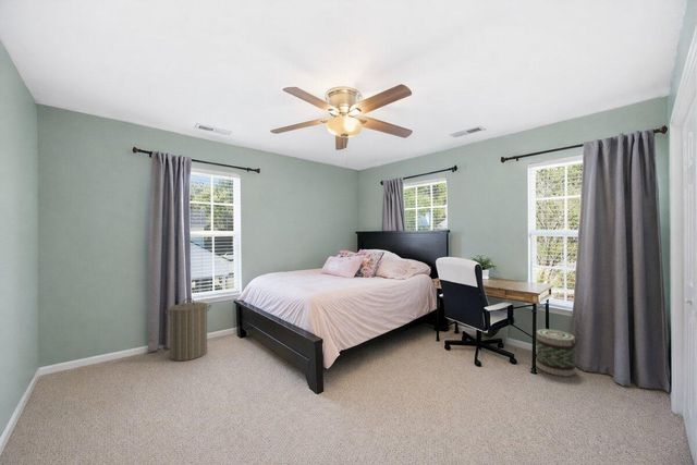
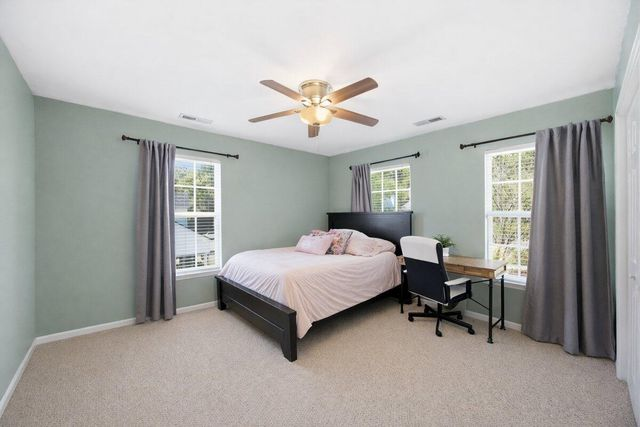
- basket [535,328,578,378]
- laundry hamper [163,297,212,362]
